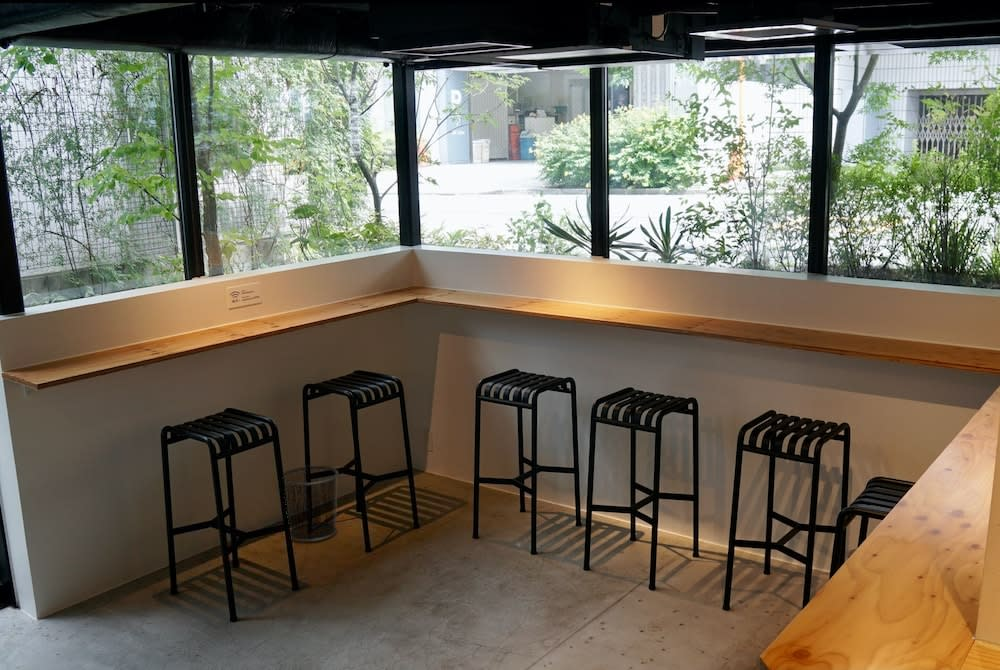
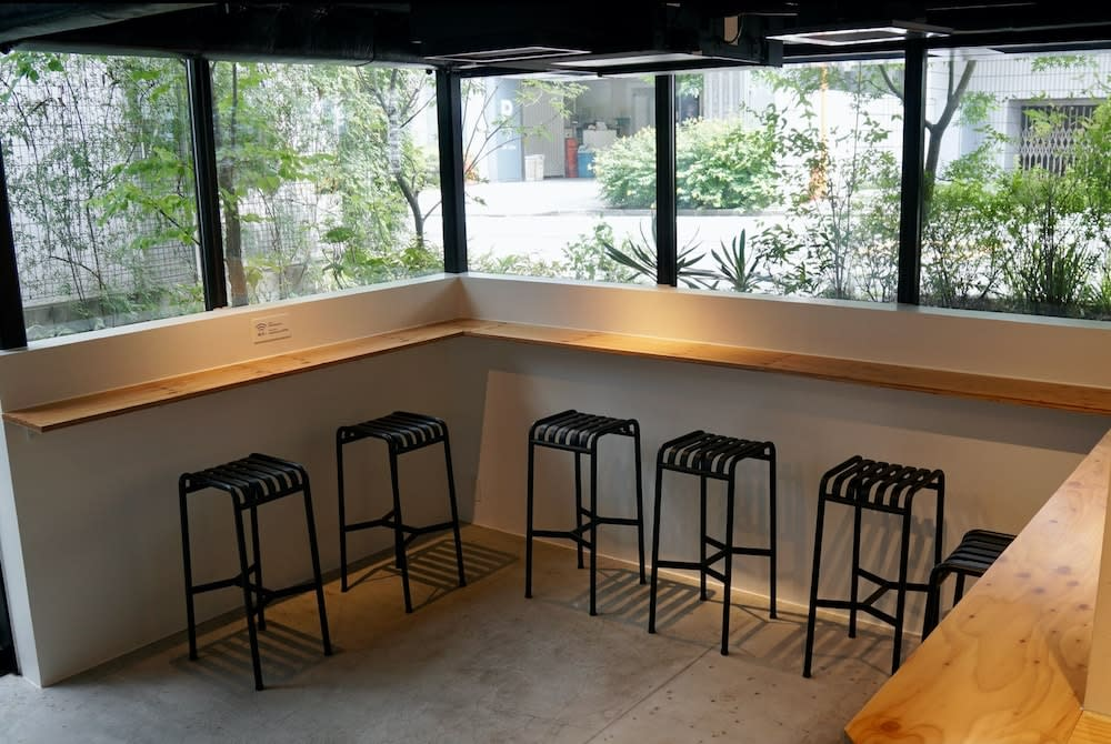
- waste bin [283,465,339,543]
